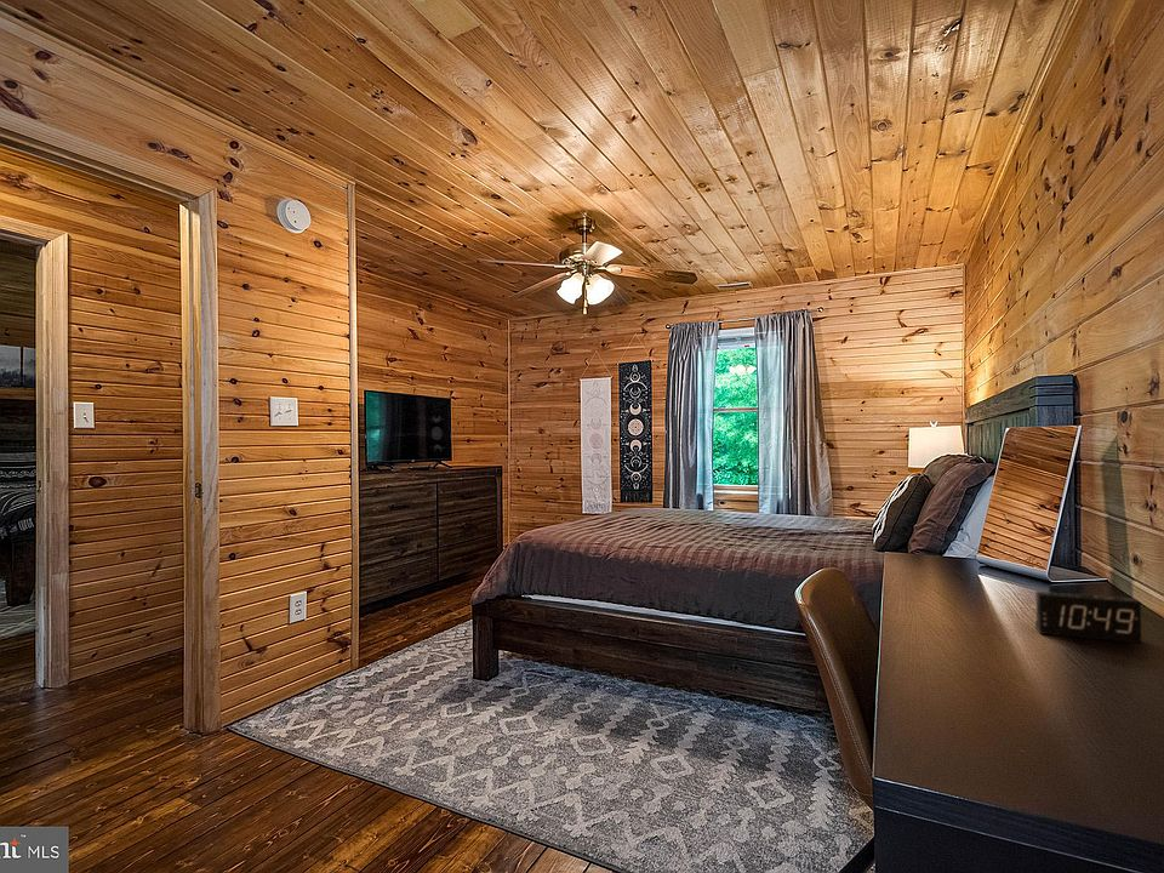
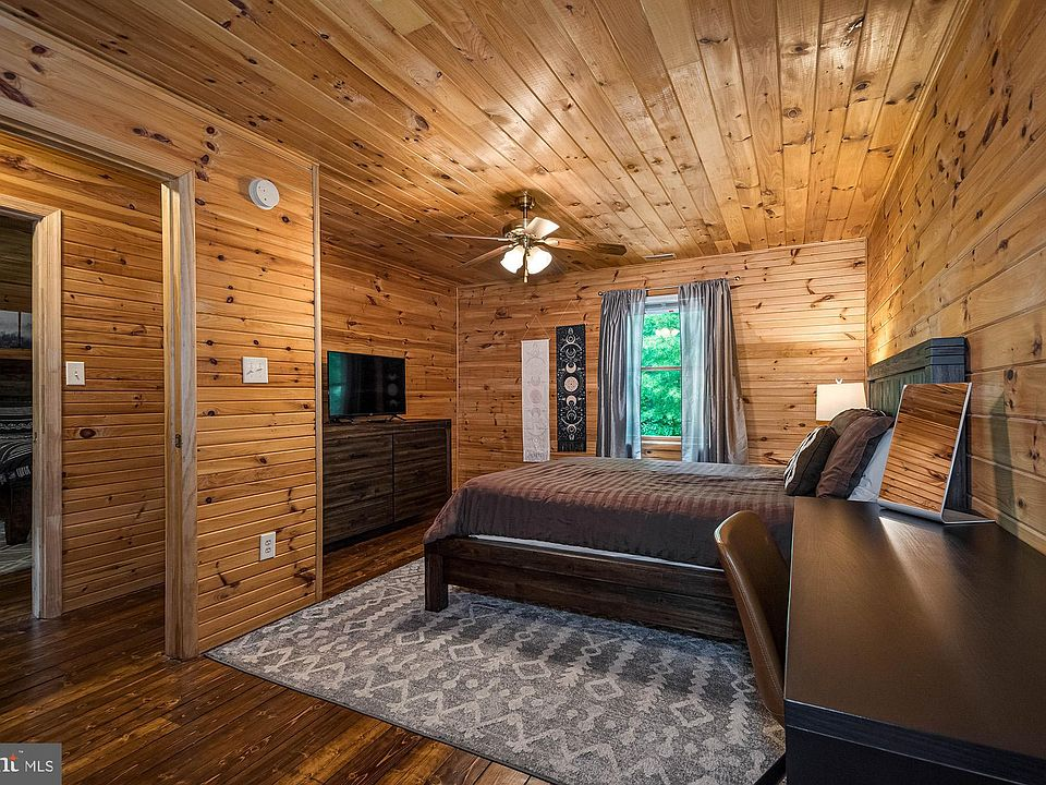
- alarm clock [1034,590,1142,645]
